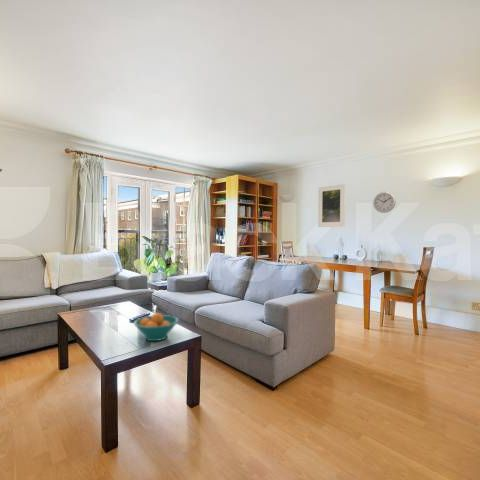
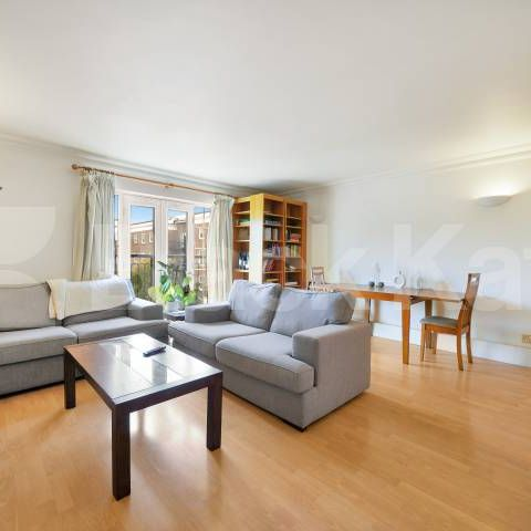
- wall clock [372,191,397,214]
- fruit bowl [133,312,180,342]
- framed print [317,183,346,228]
